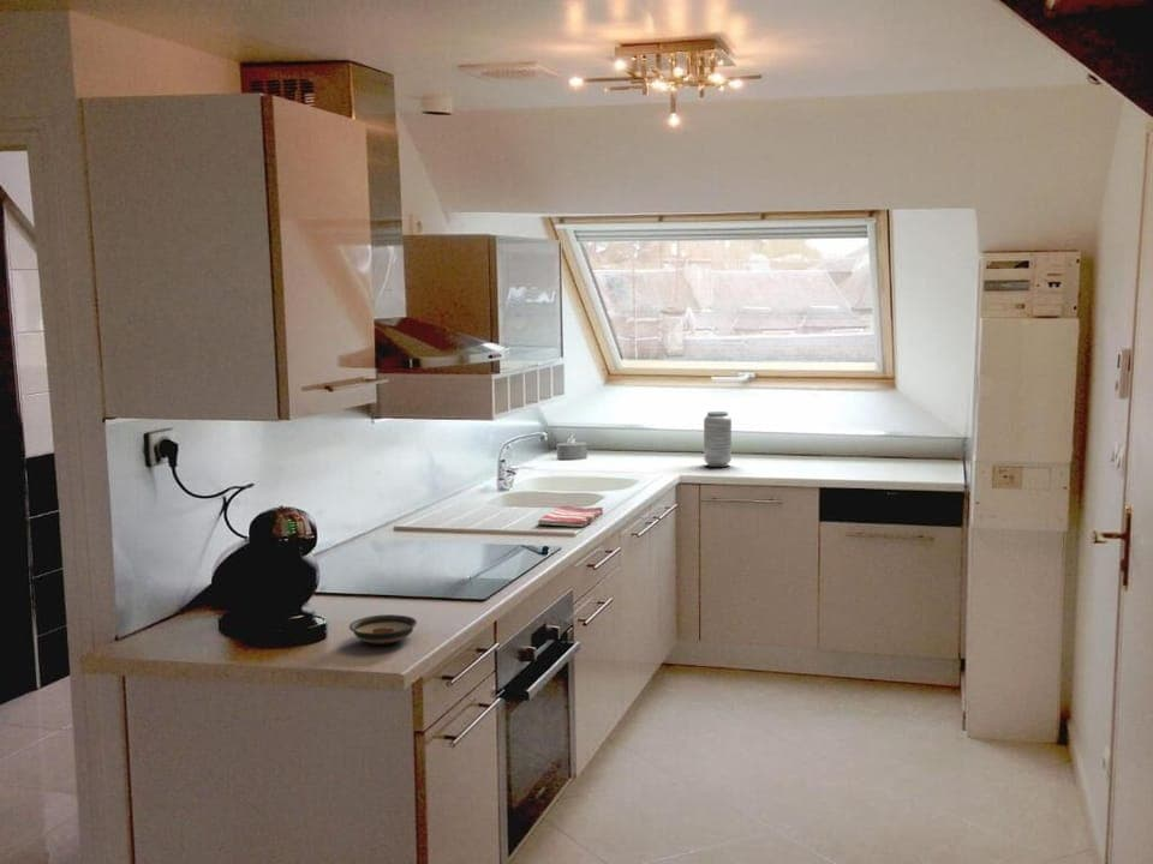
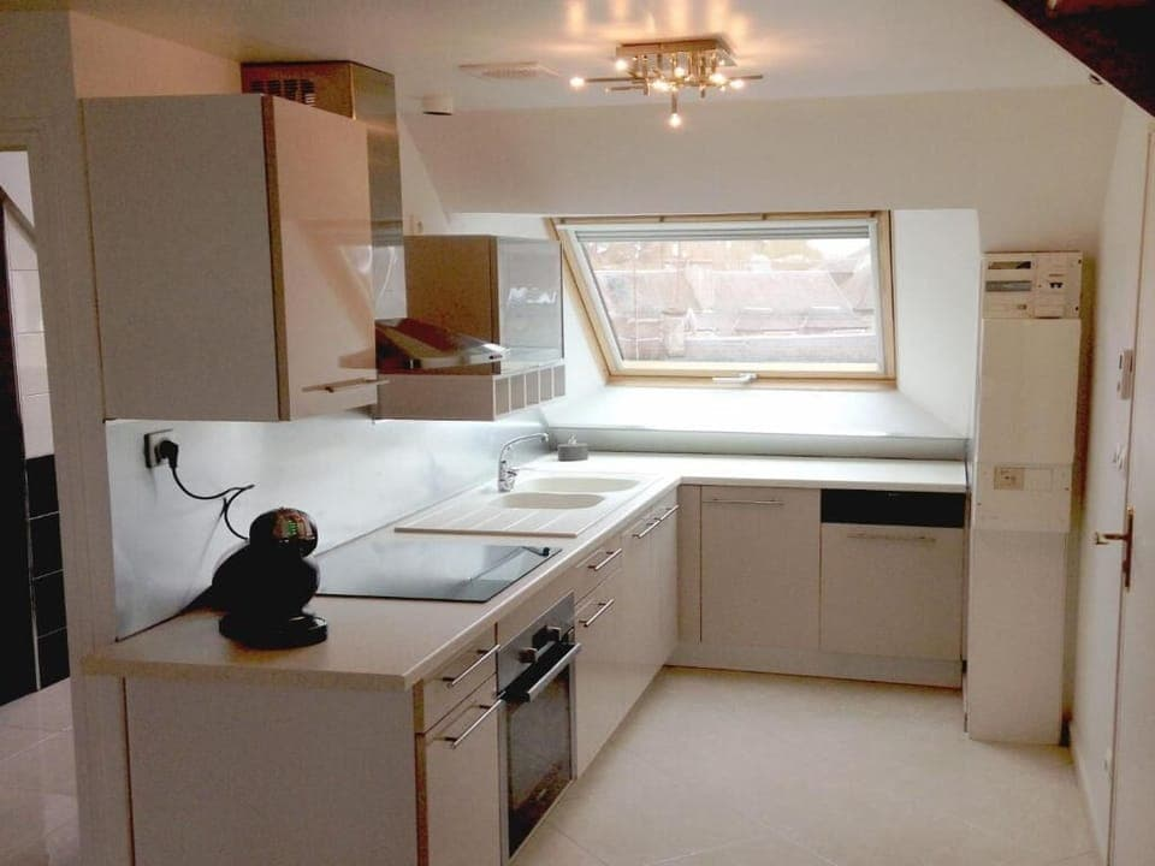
- dish towel [537,504,604,528]
- vase [703,410,733,468]
- saucer [348,613,418,646]
